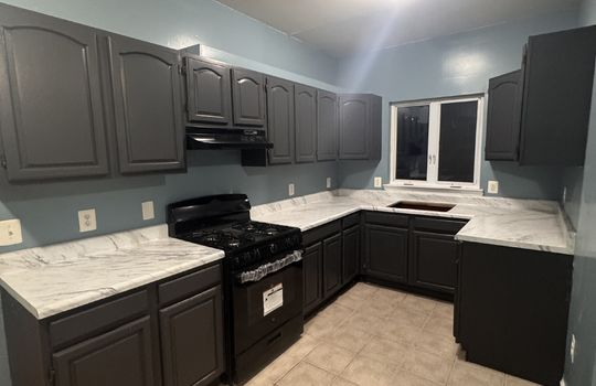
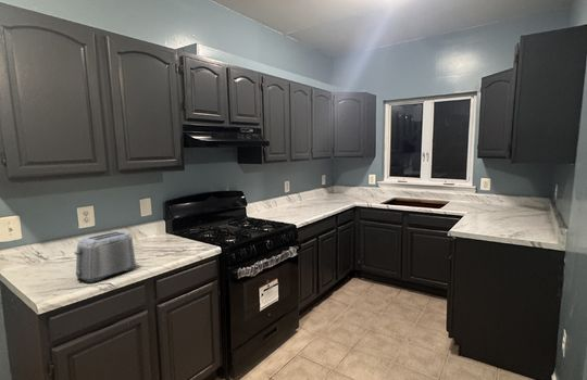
+ toaster [73,230,137,283]
